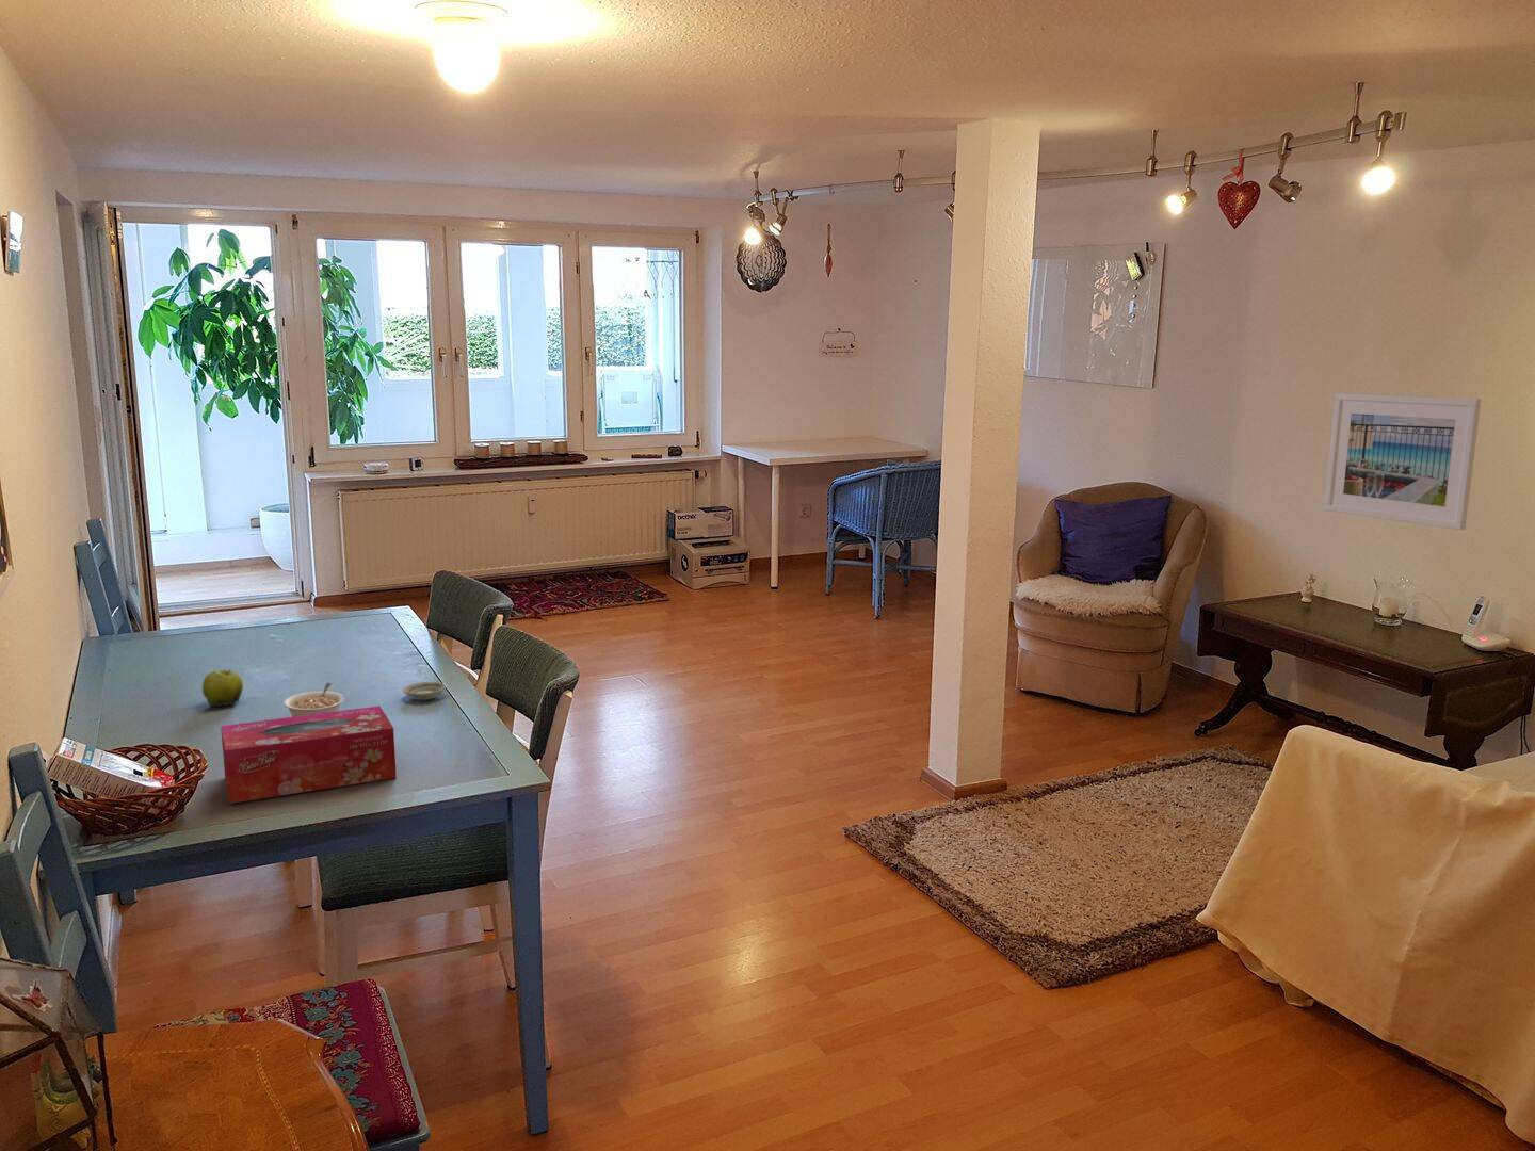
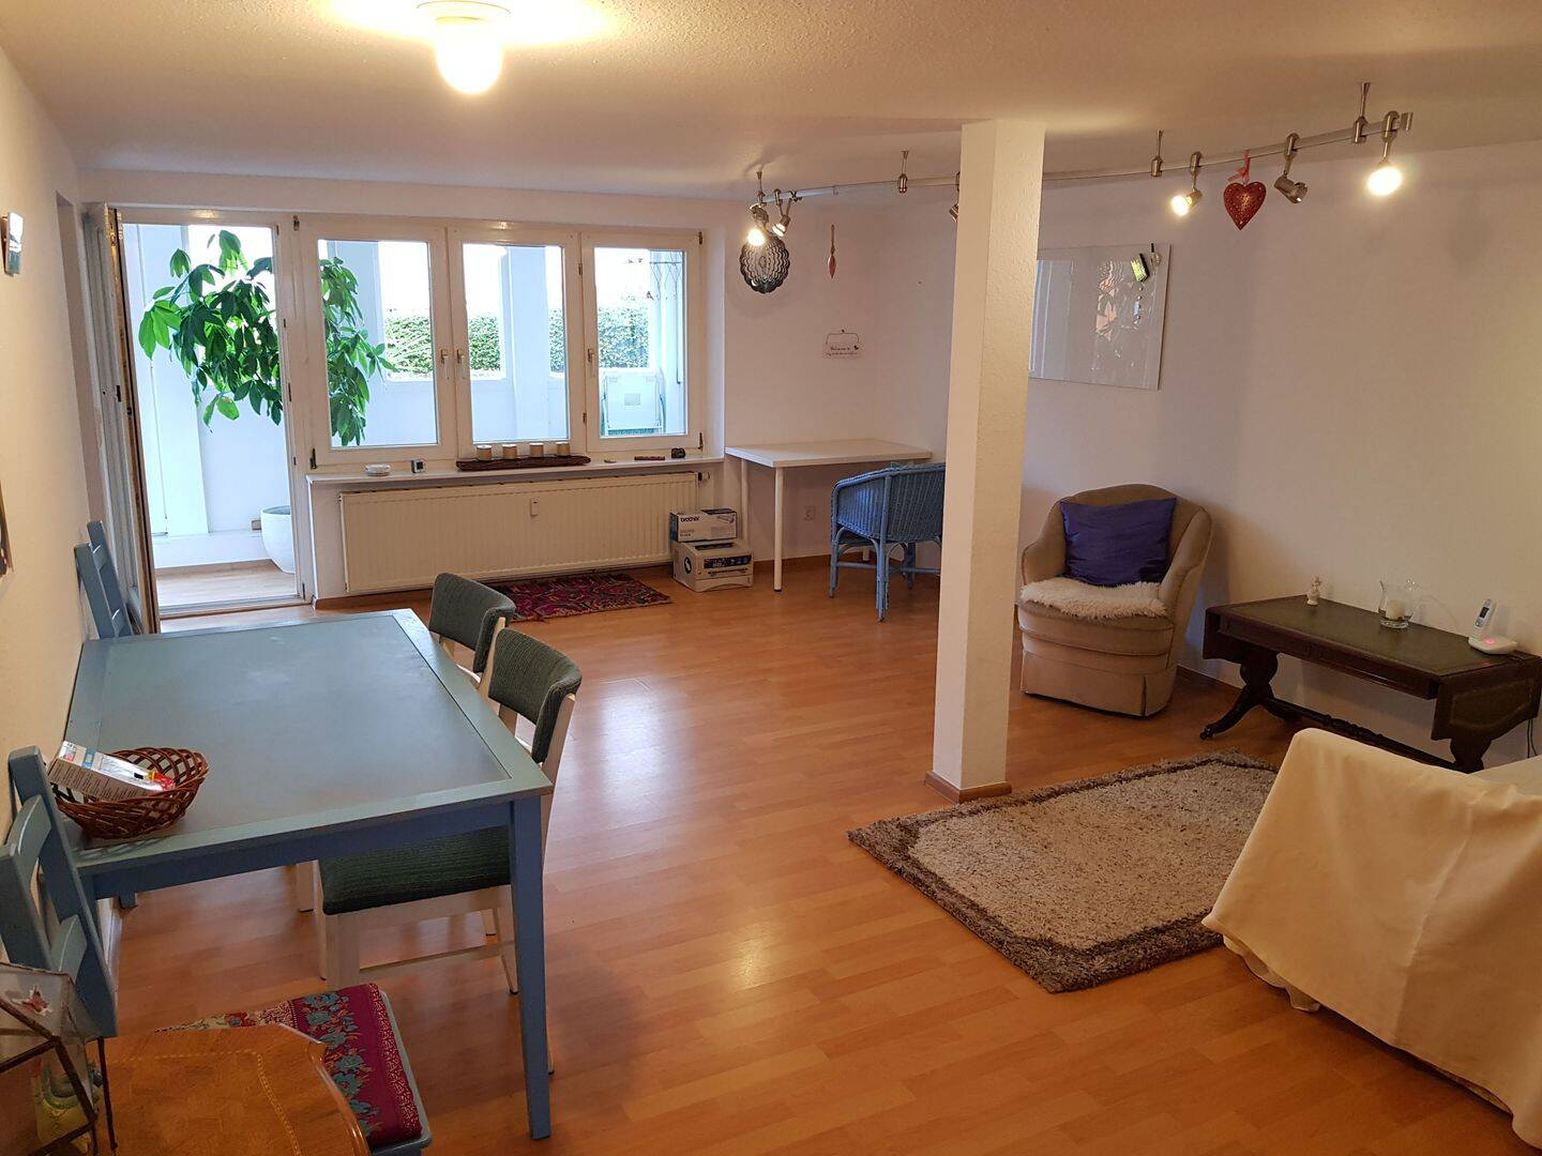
- legume [283,682,346,717]
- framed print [1322,392,1482,531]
- tissue box [220,705,398,805]
- fruit [202,669,244,708]
- saucer [401,681,447,701]
